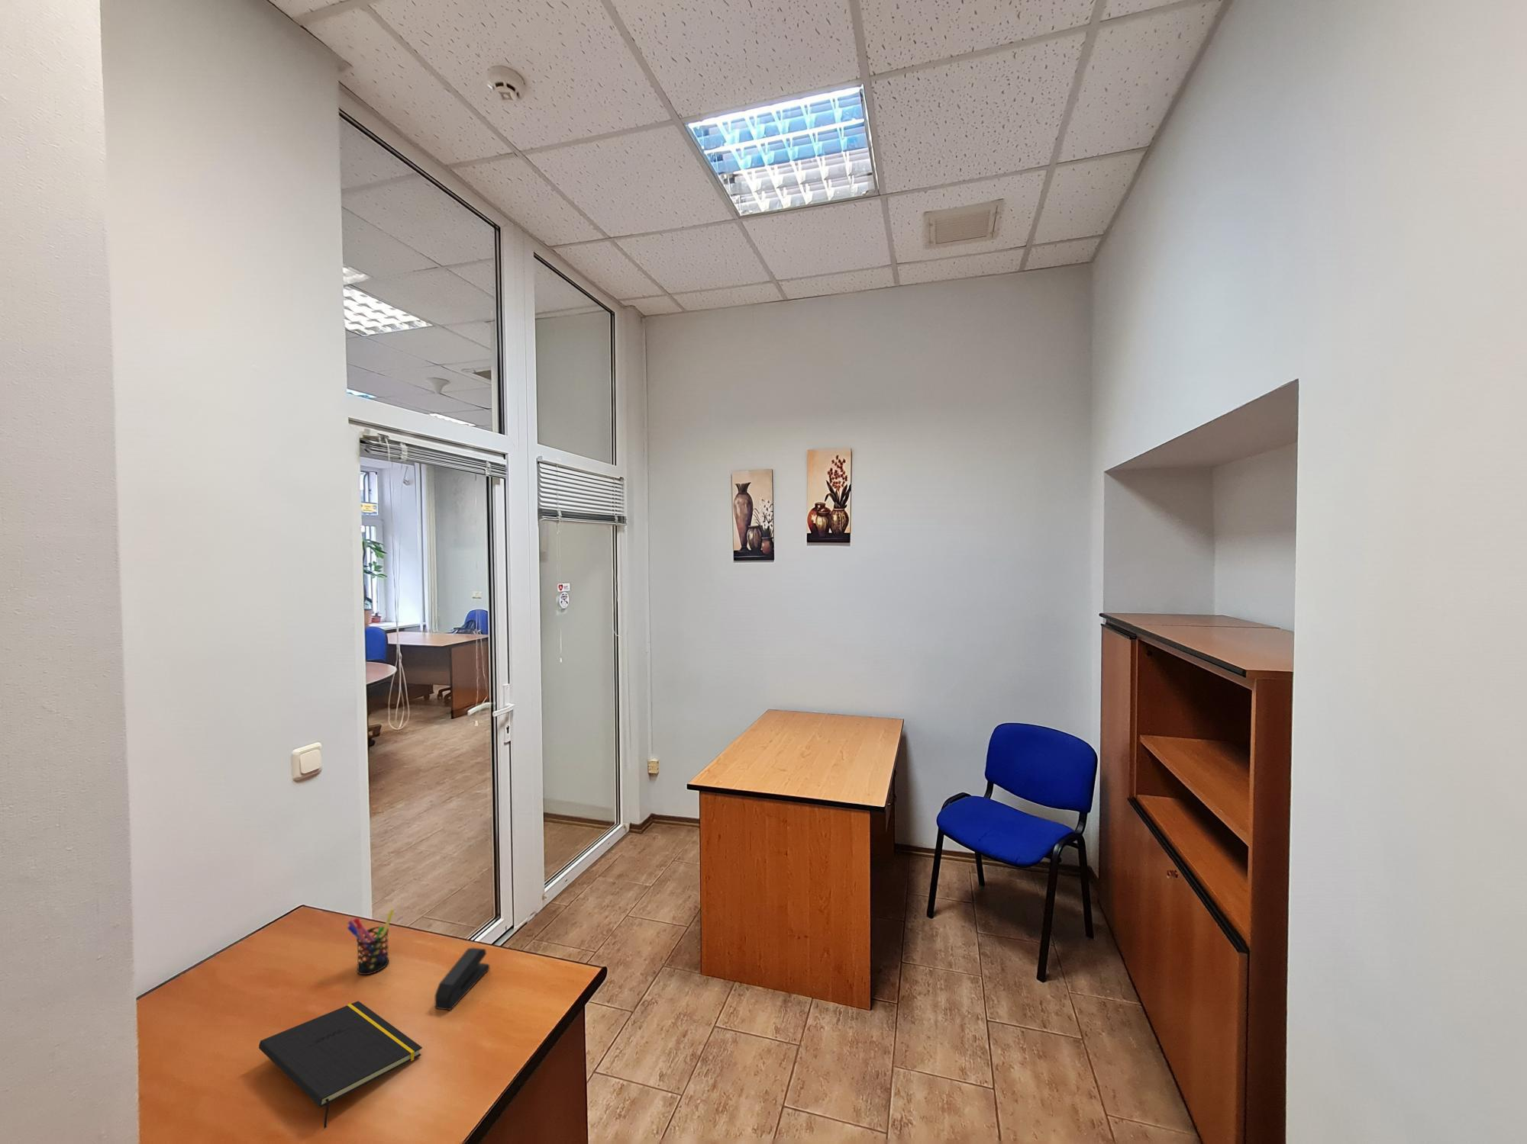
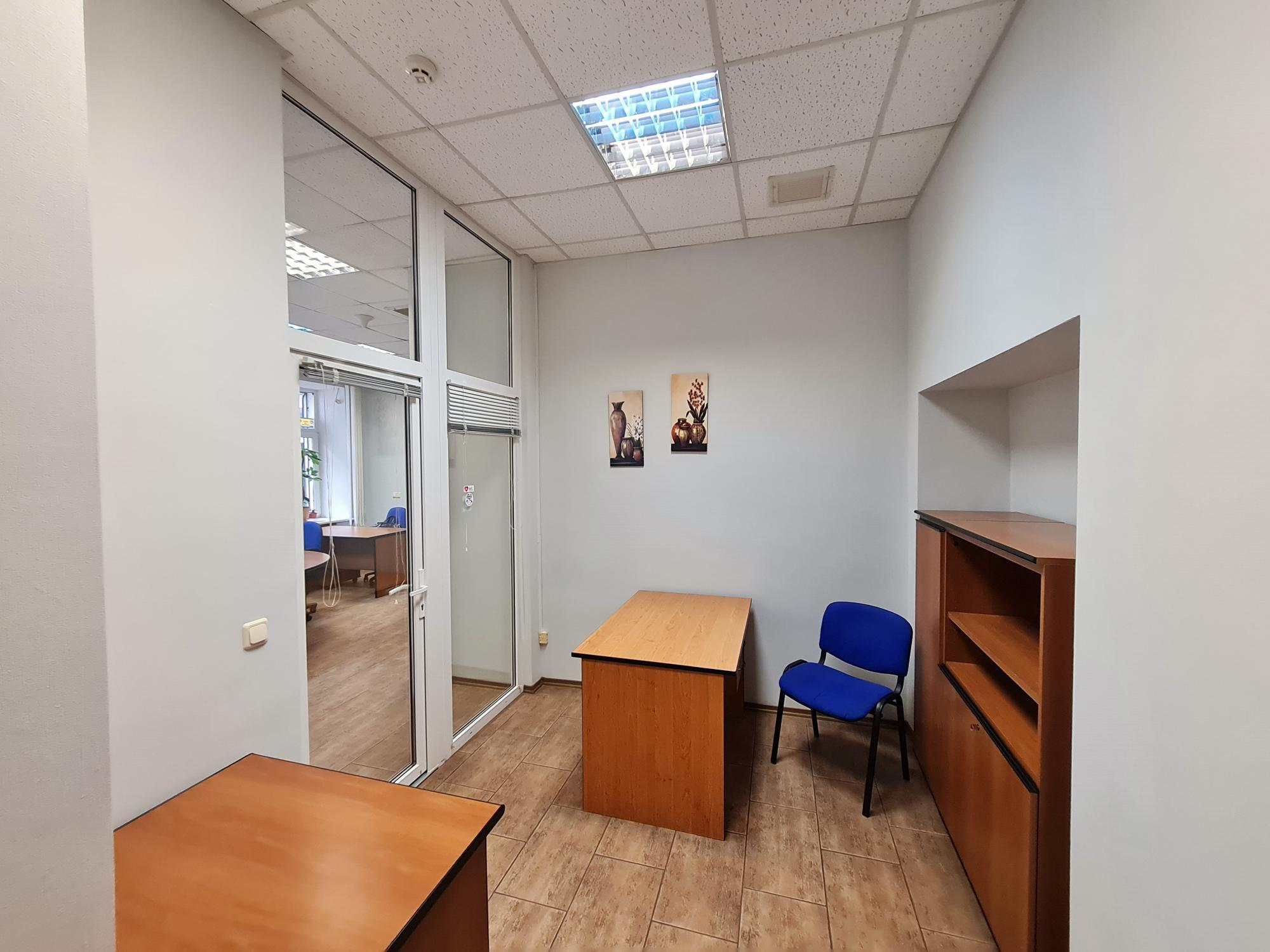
- notepad [259,1001,423,1130]
- stapler [434,947,491,1012]
- pen holder [346,908,394,976]
